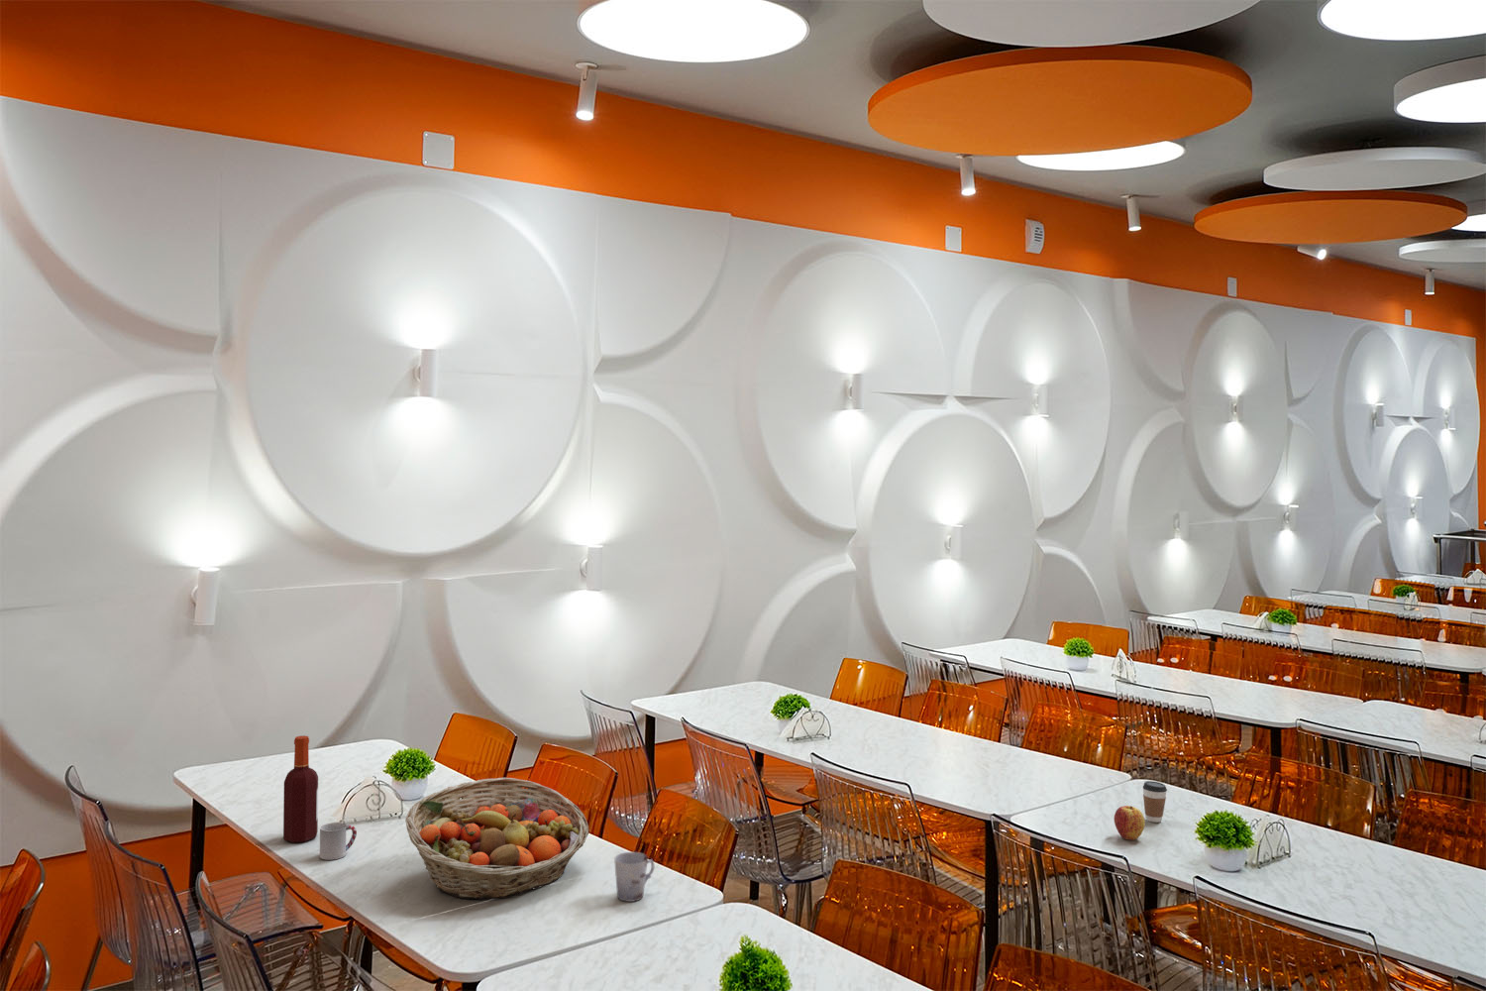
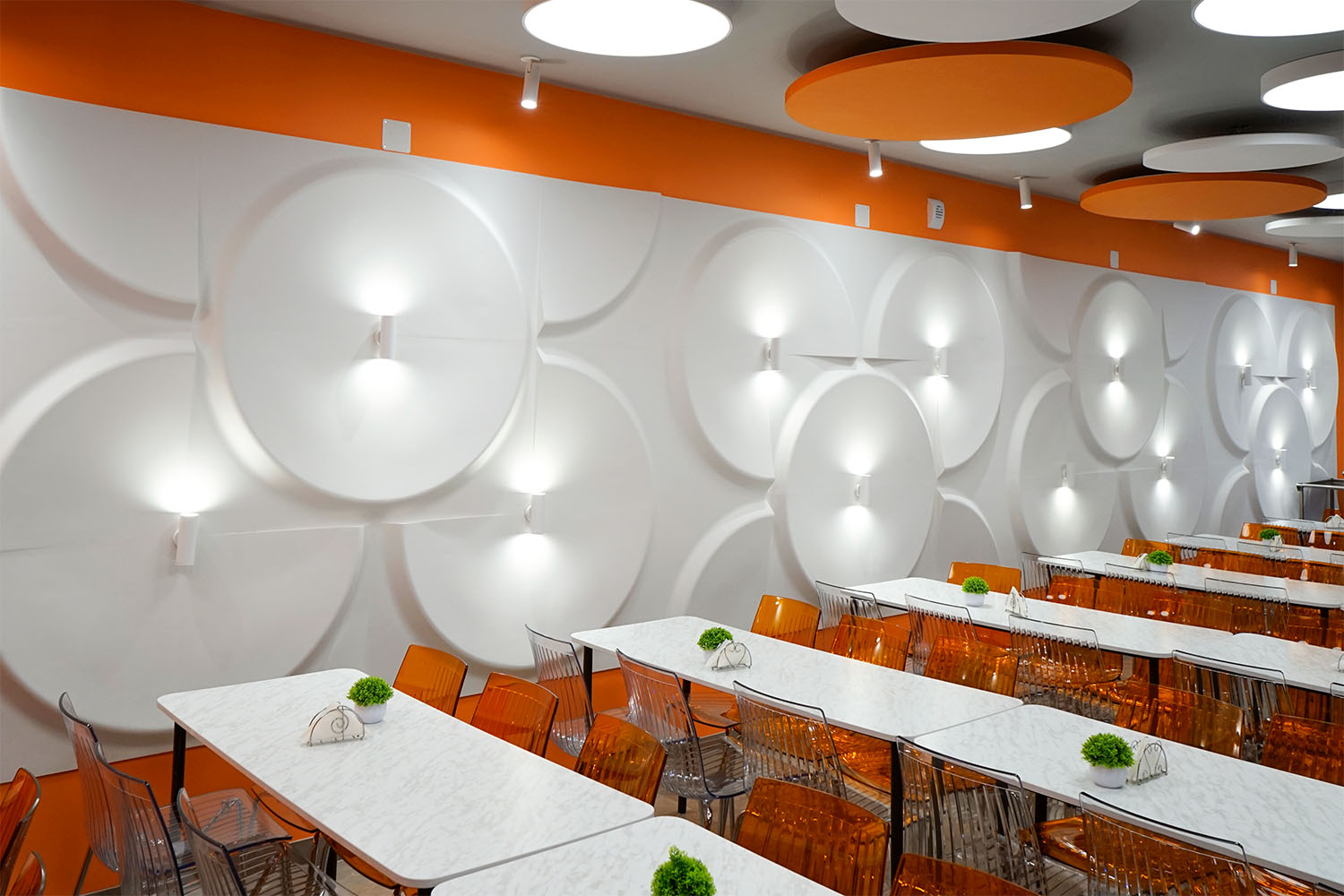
- coffee cup [1142,780,1168,824]
- fruit basket [405,776,590,900]
- bottle [282,734,320,843]
- cup [320,822,357,862]
- cup [614,852,656,903]
- apple [1113,805,1147,842]
